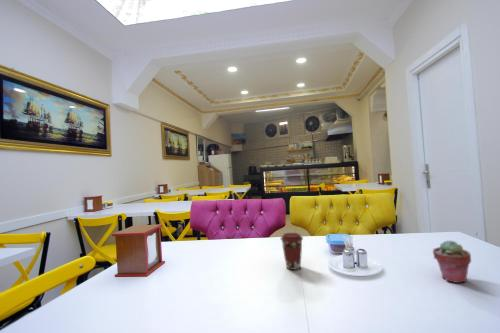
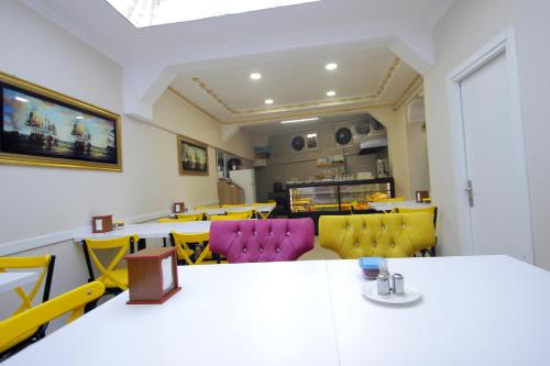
- potted succulent [432,239,472,284]
- coffee cup [280,232,304,271]
